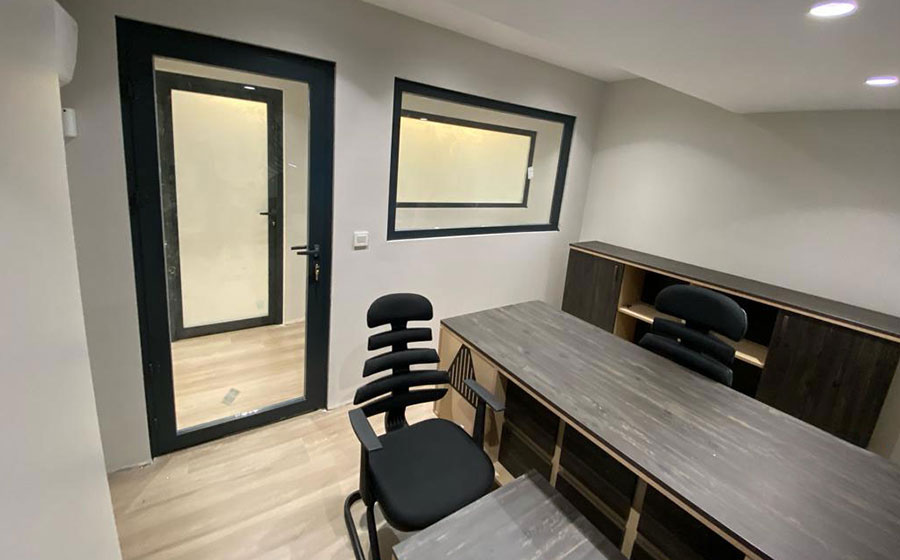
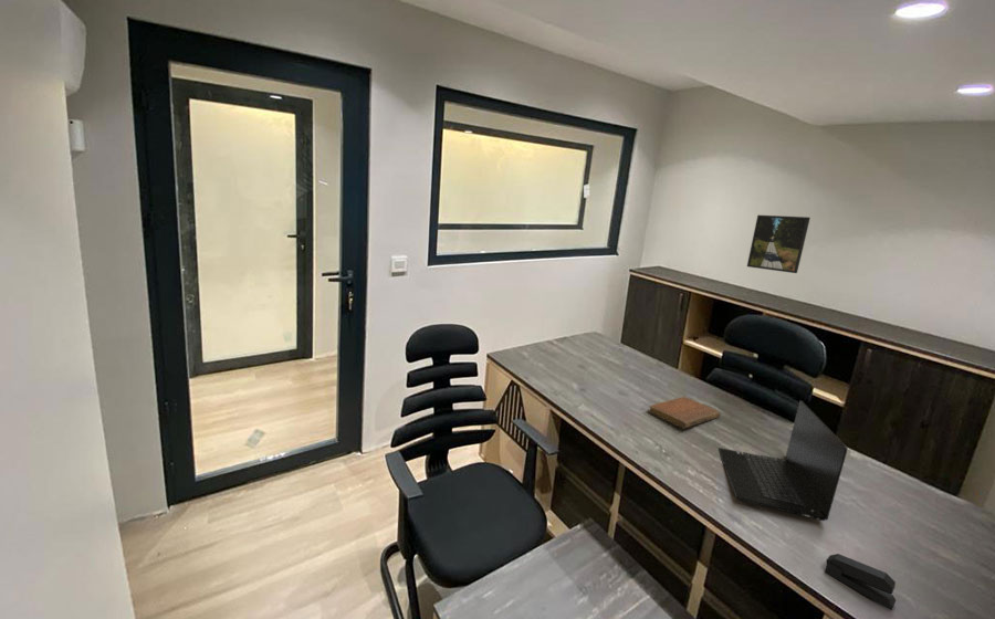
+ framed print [746,214,811,274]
+ laptop [718,400,848,522]
+ stapler [824,553,897,611]
+ notebook [647,396,722,430]
